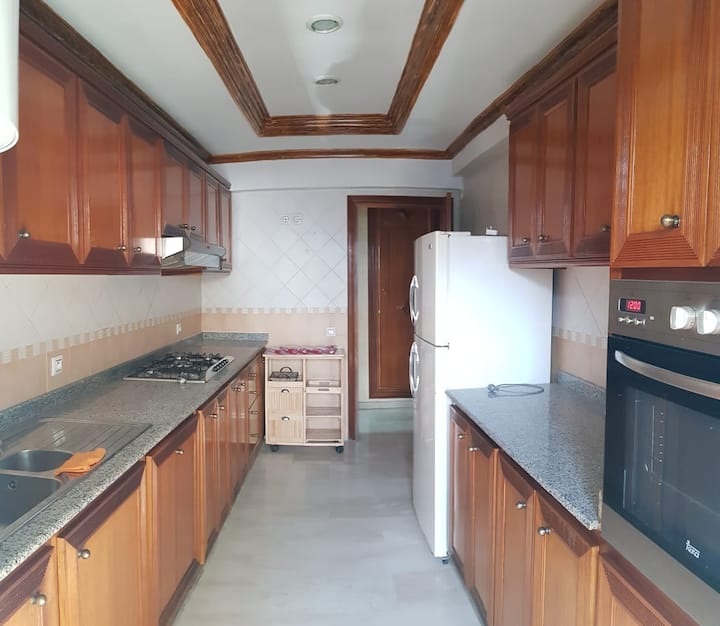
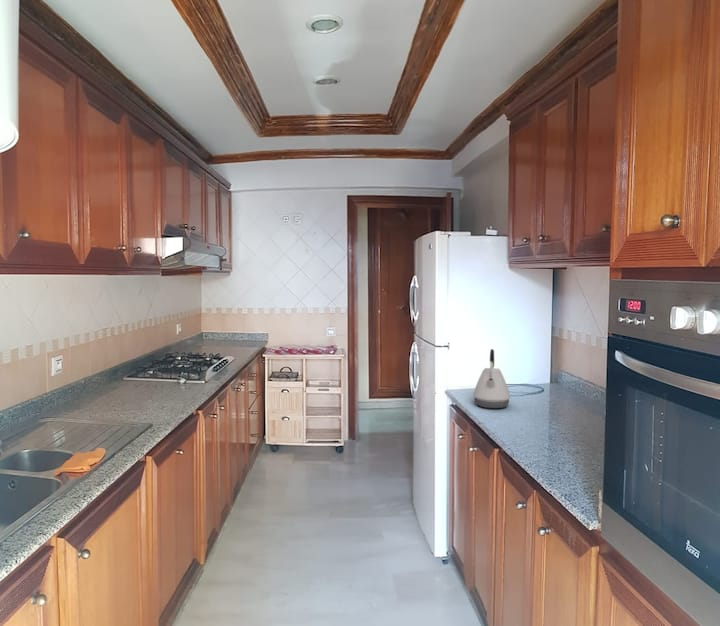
+ kettle [472,348,511,409]
